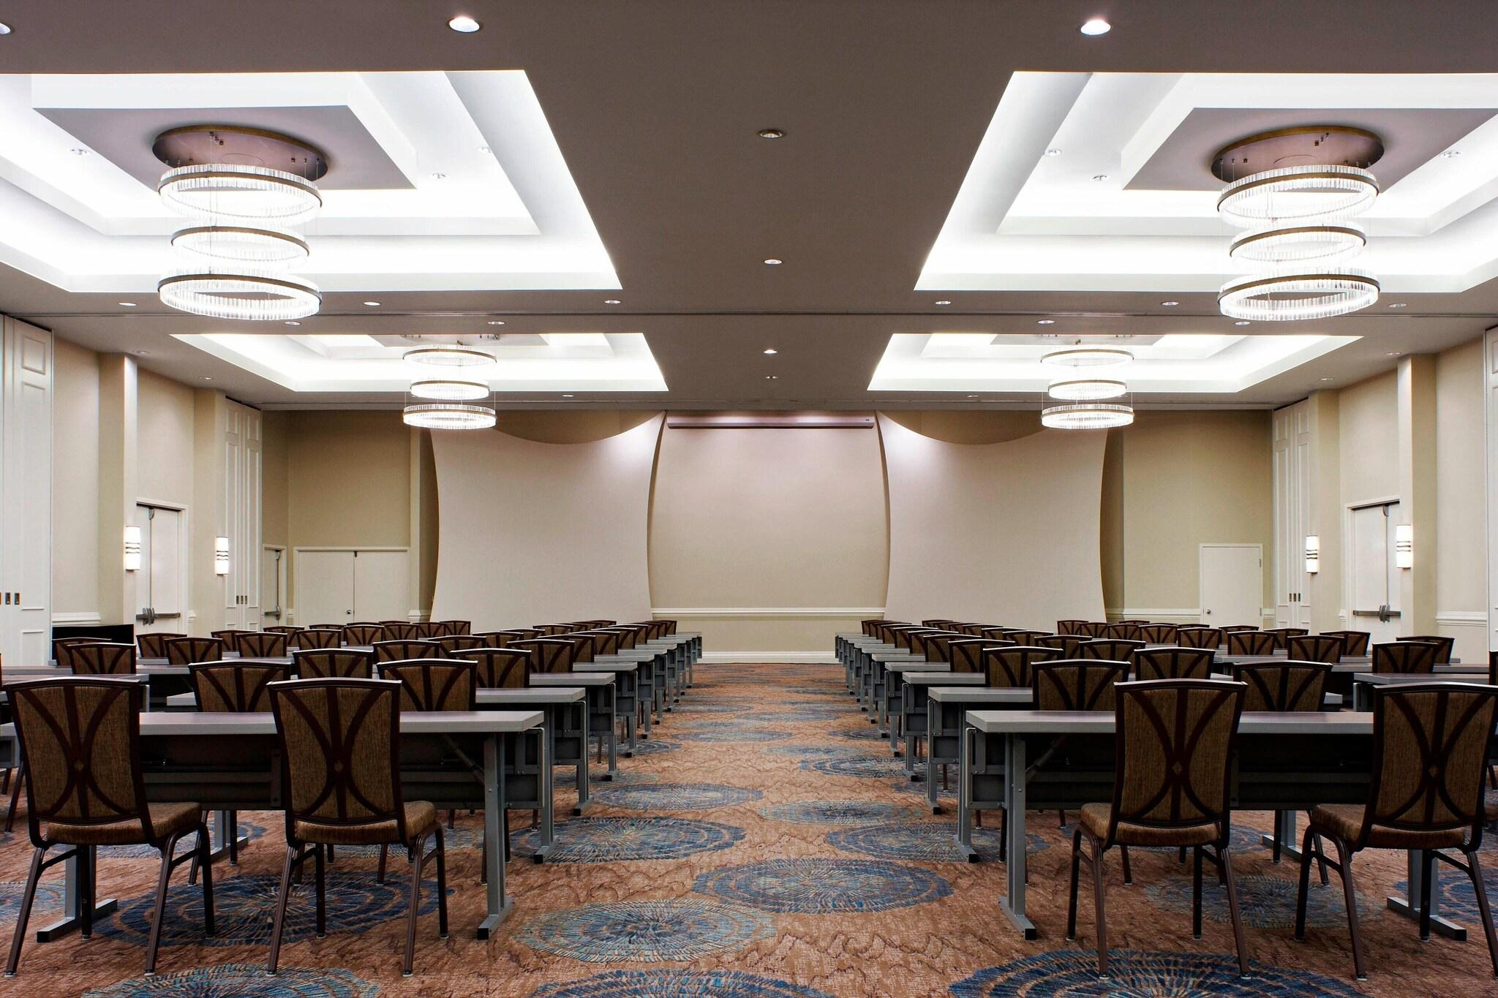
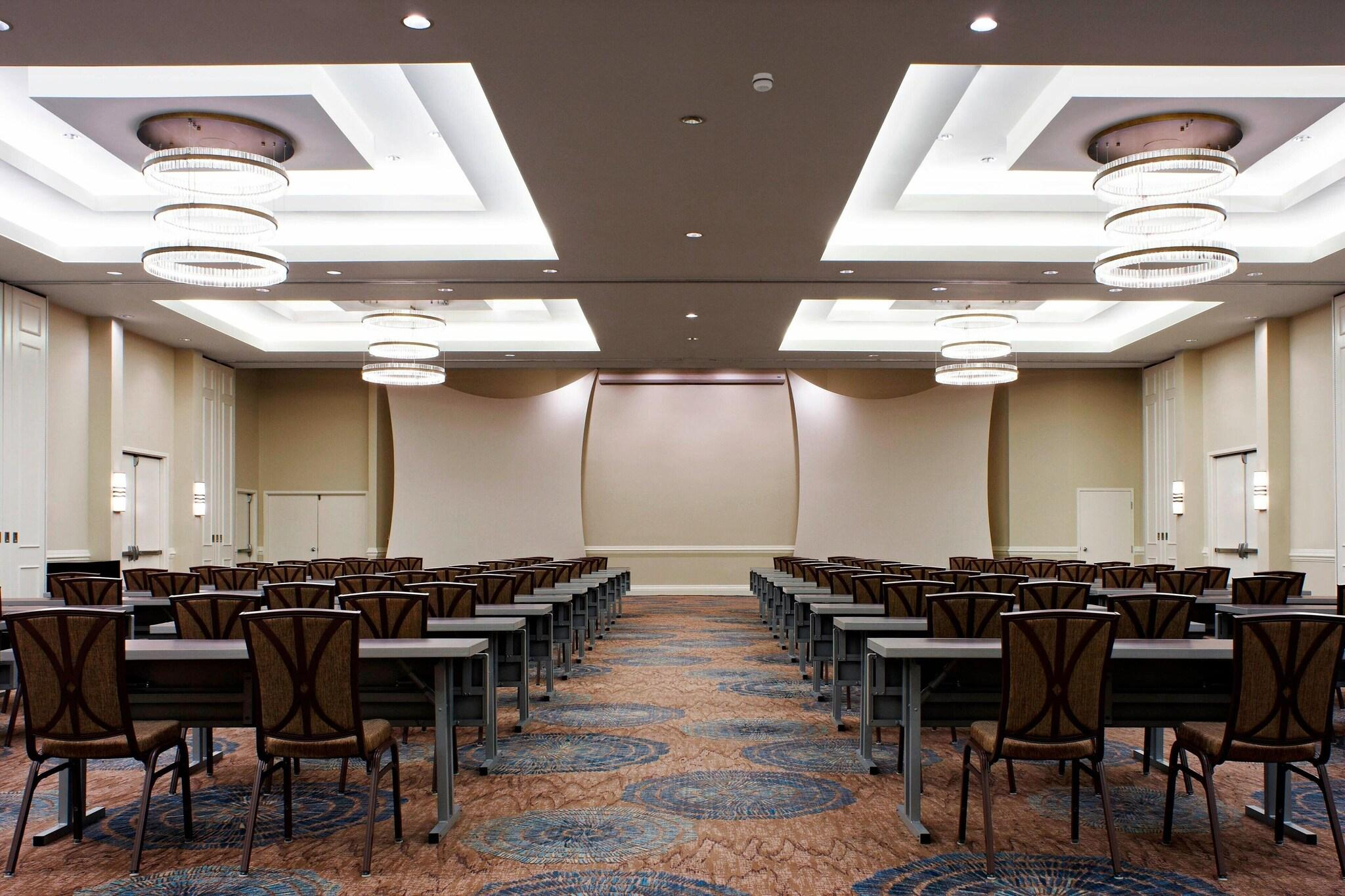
+ smoke detector [752,72,774,92]
